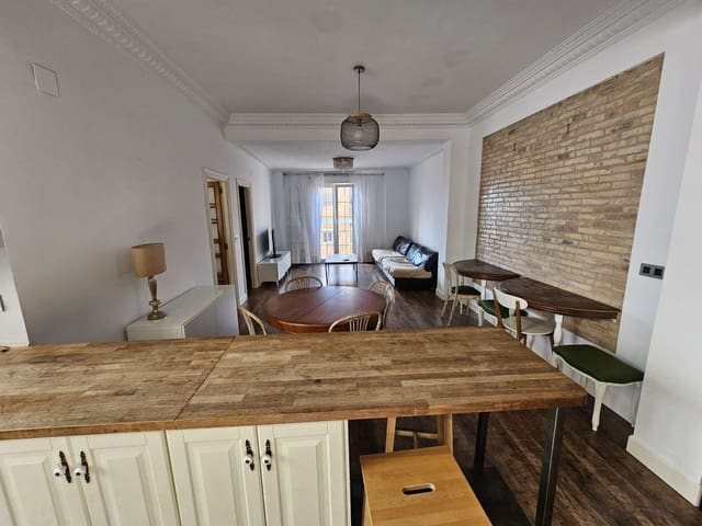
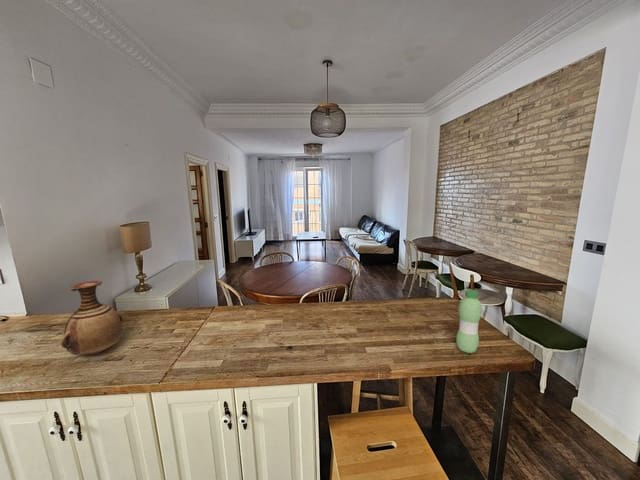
+ vase [60,280,124,356]
+ water bottle [455,289,483,354]
